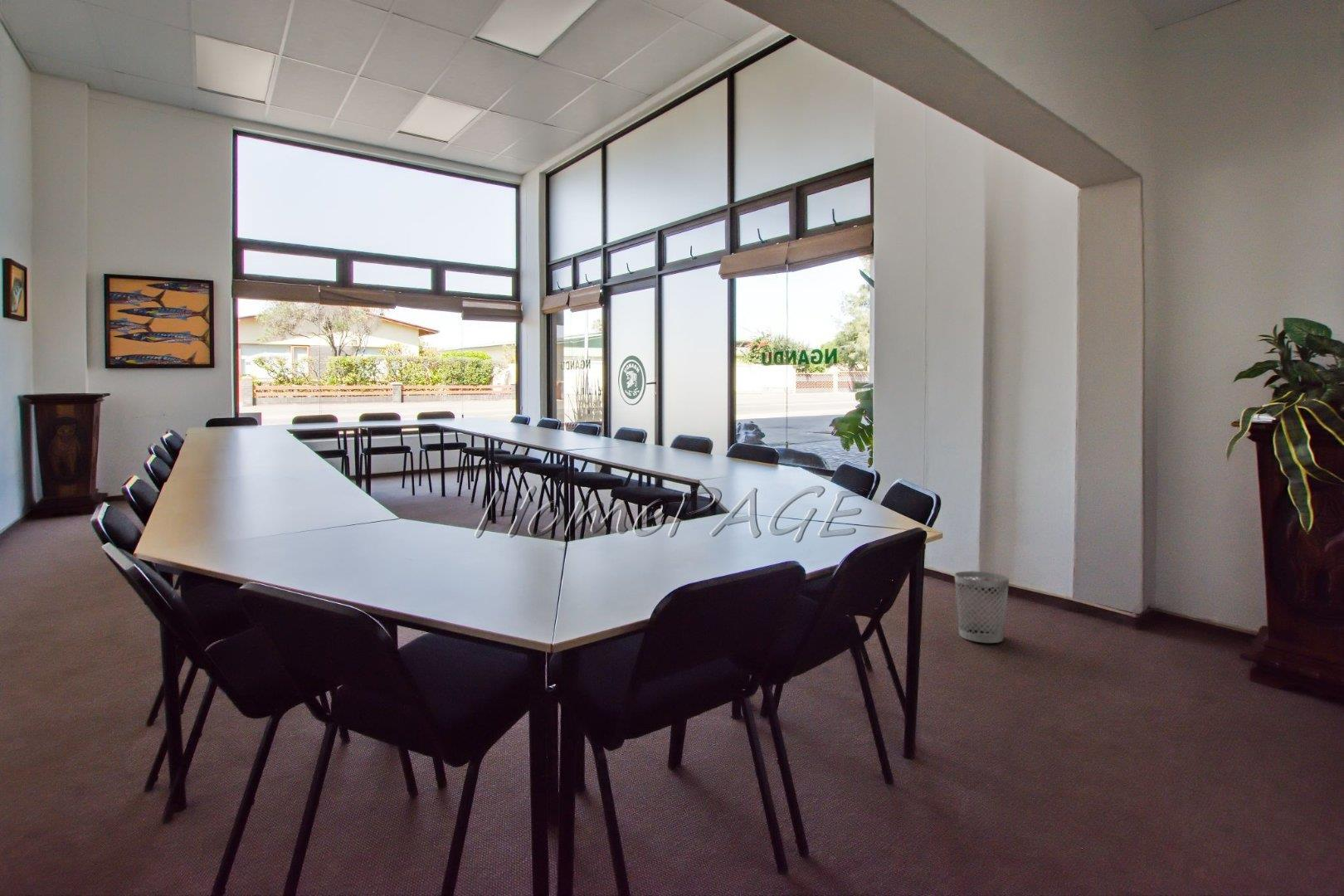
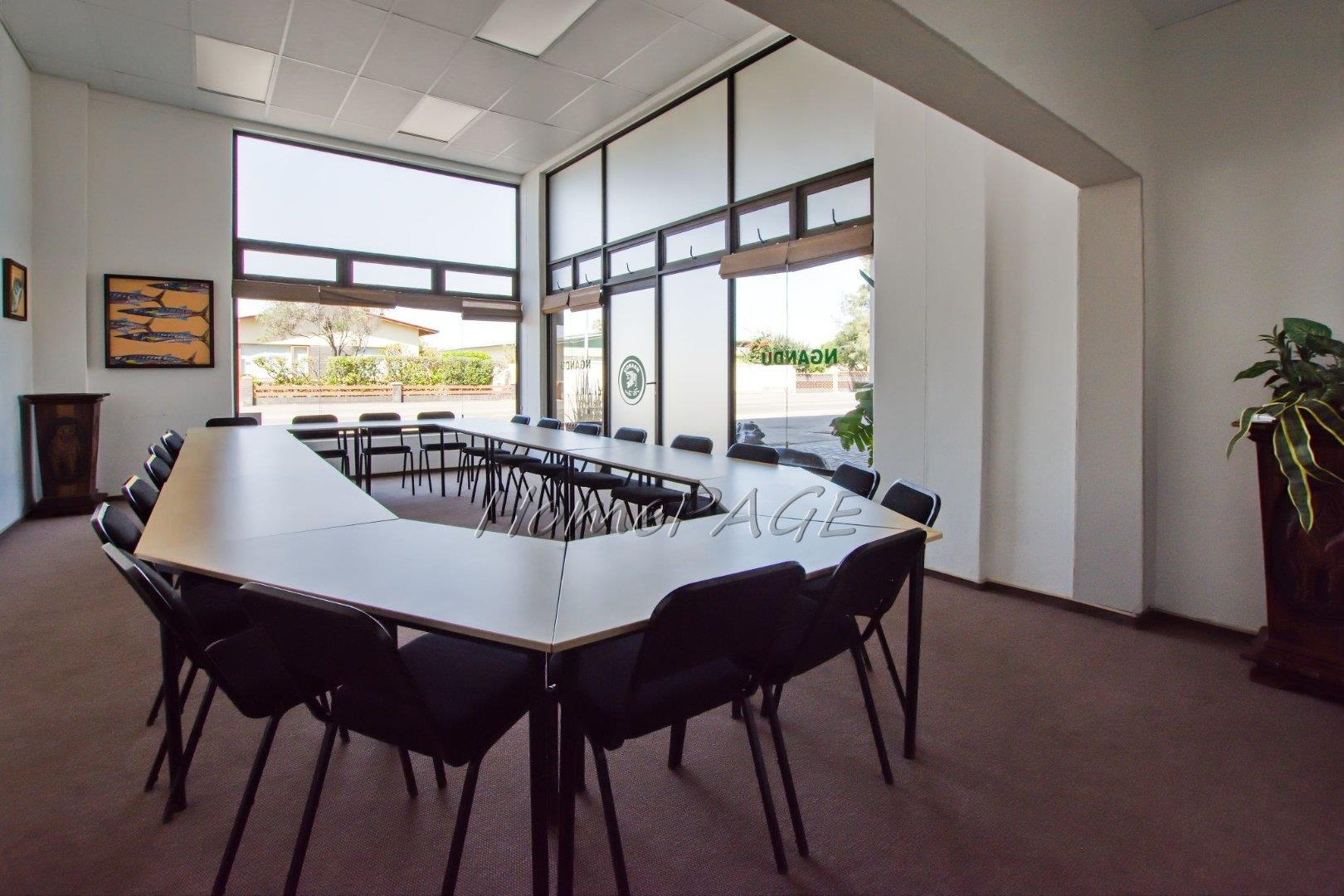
- wastebasket [953,571,1010,644]
